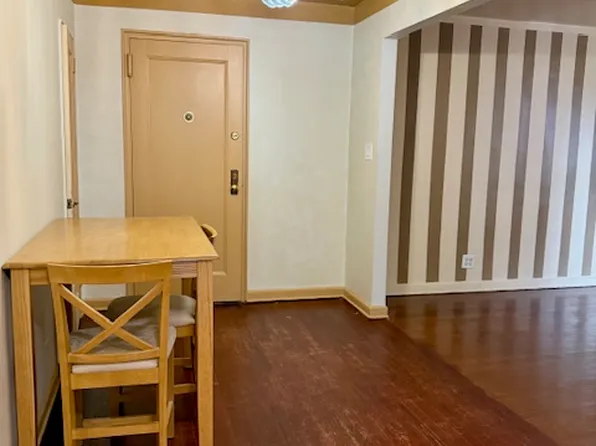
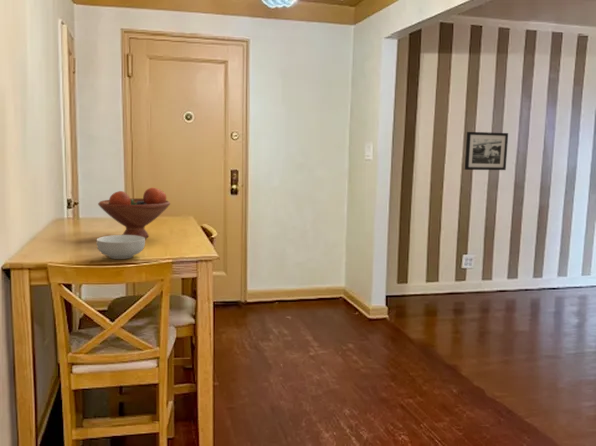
+ picture frame [464,131,509,171]
+ cereal bowl [96,234,146,260]
+ fruit bowl [97,187,171,240]
